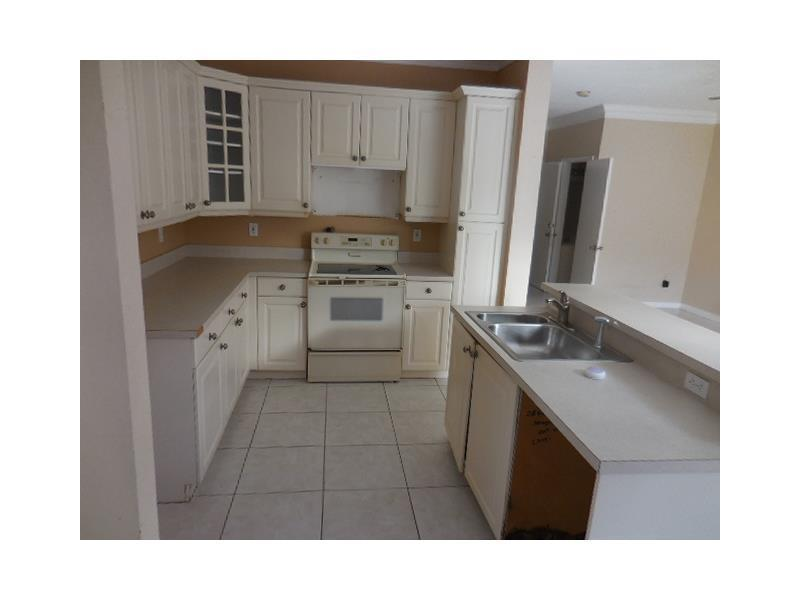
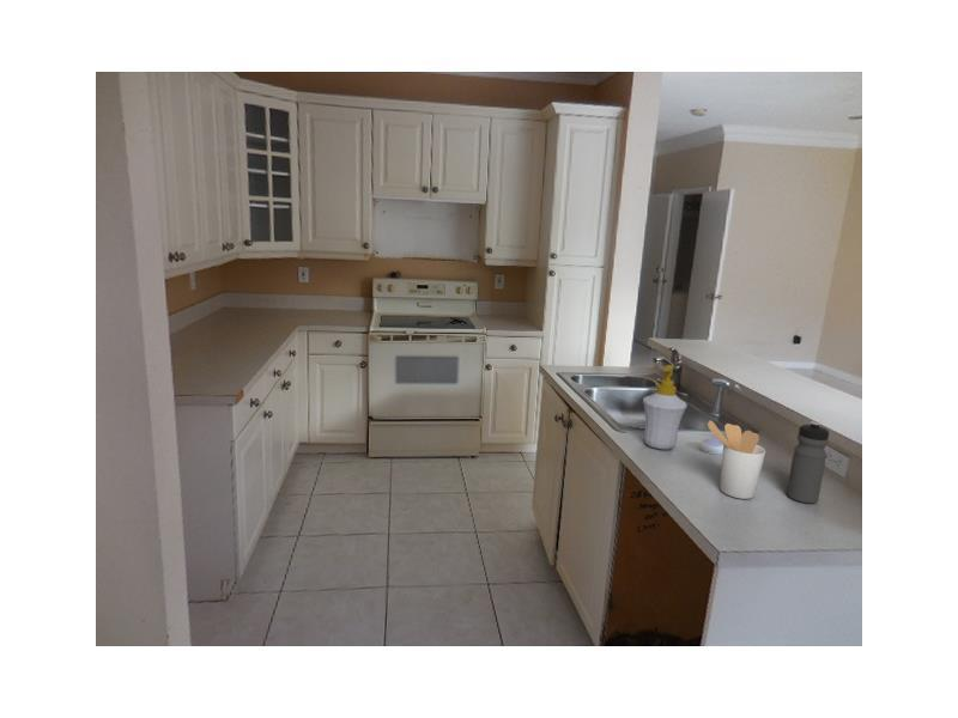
+ soap bottle [642,364,689,450]
+ water bottle [786,420,830,505]
+ utensil holder [707,419,766,500]
